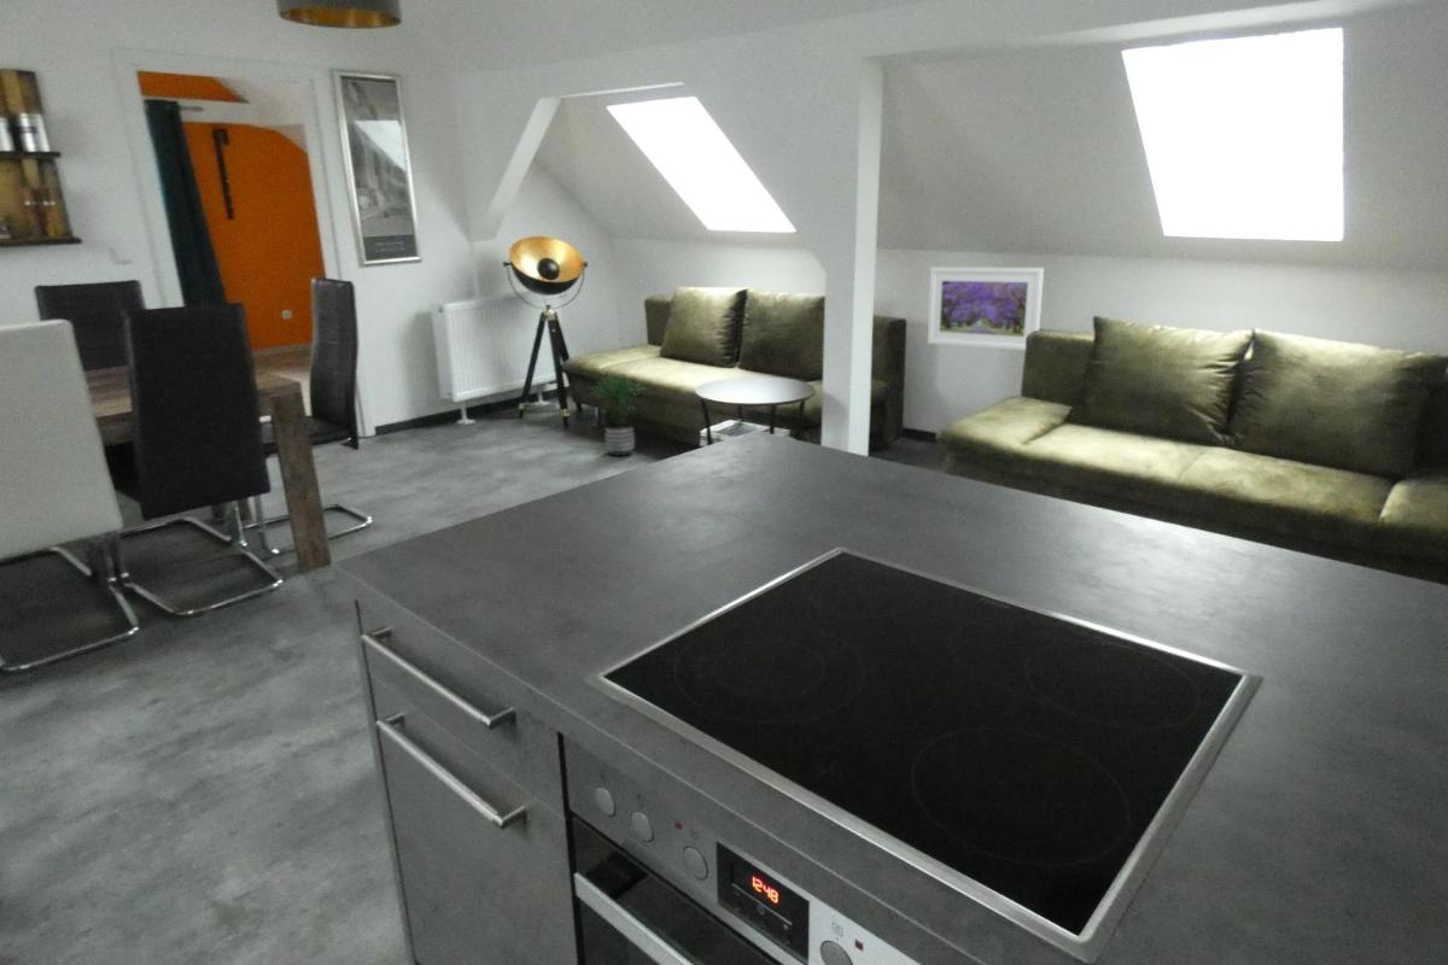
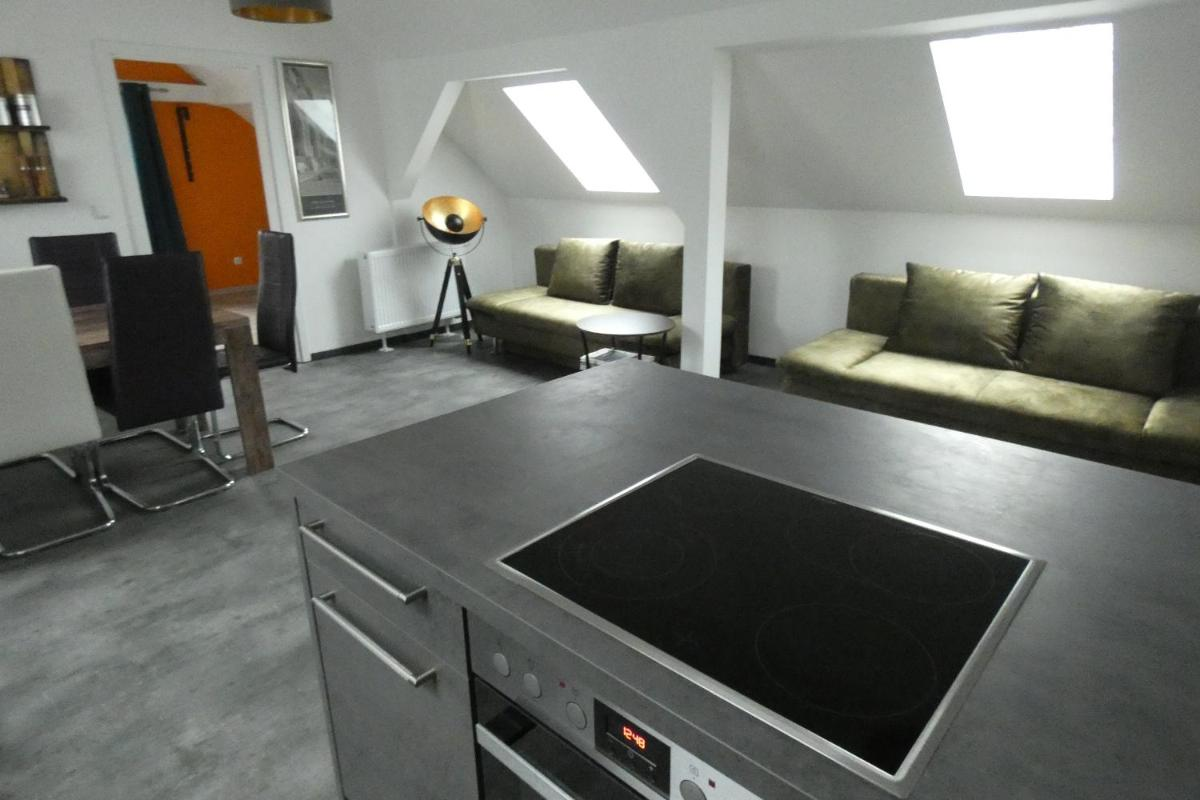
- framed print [927,267,1045,352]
- potted plant [588,373,646,457]
